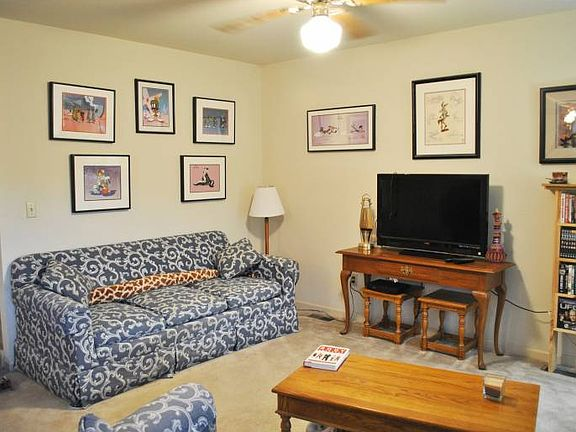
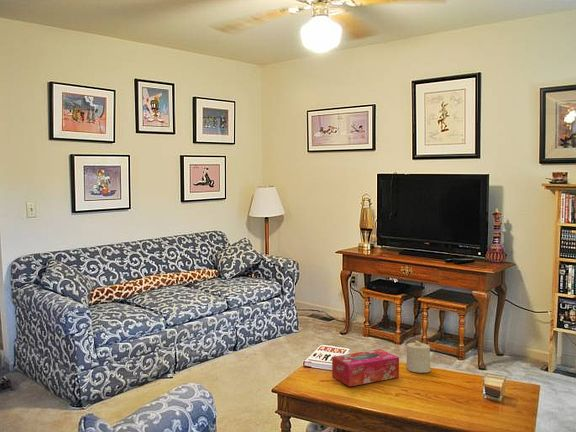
+ candle [406,340,432,374]
+ tissue box [331,348,400,387]
